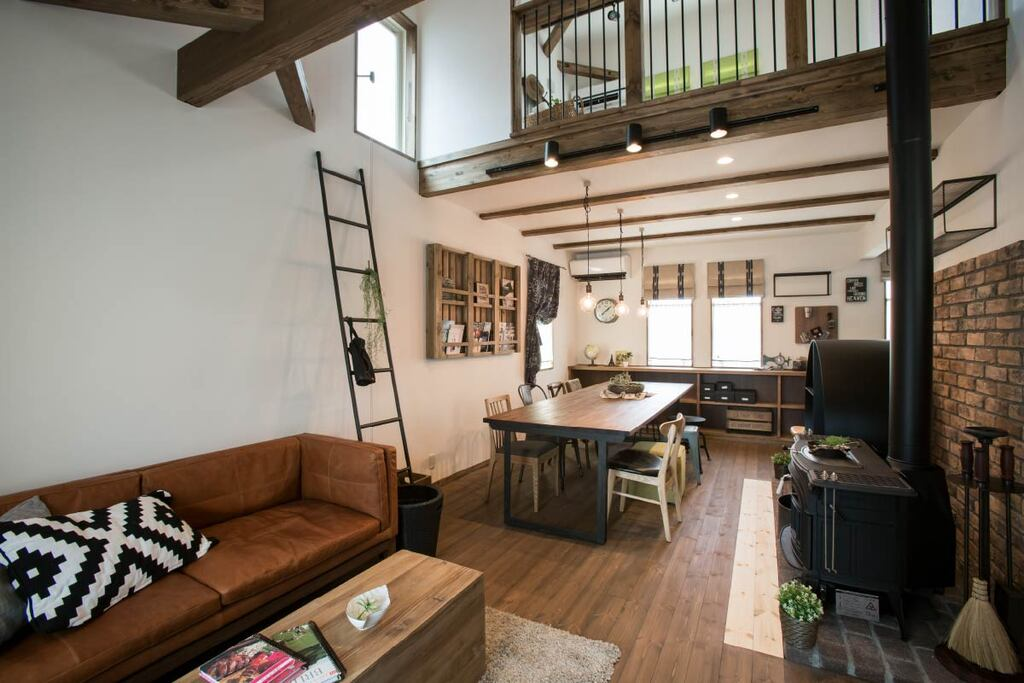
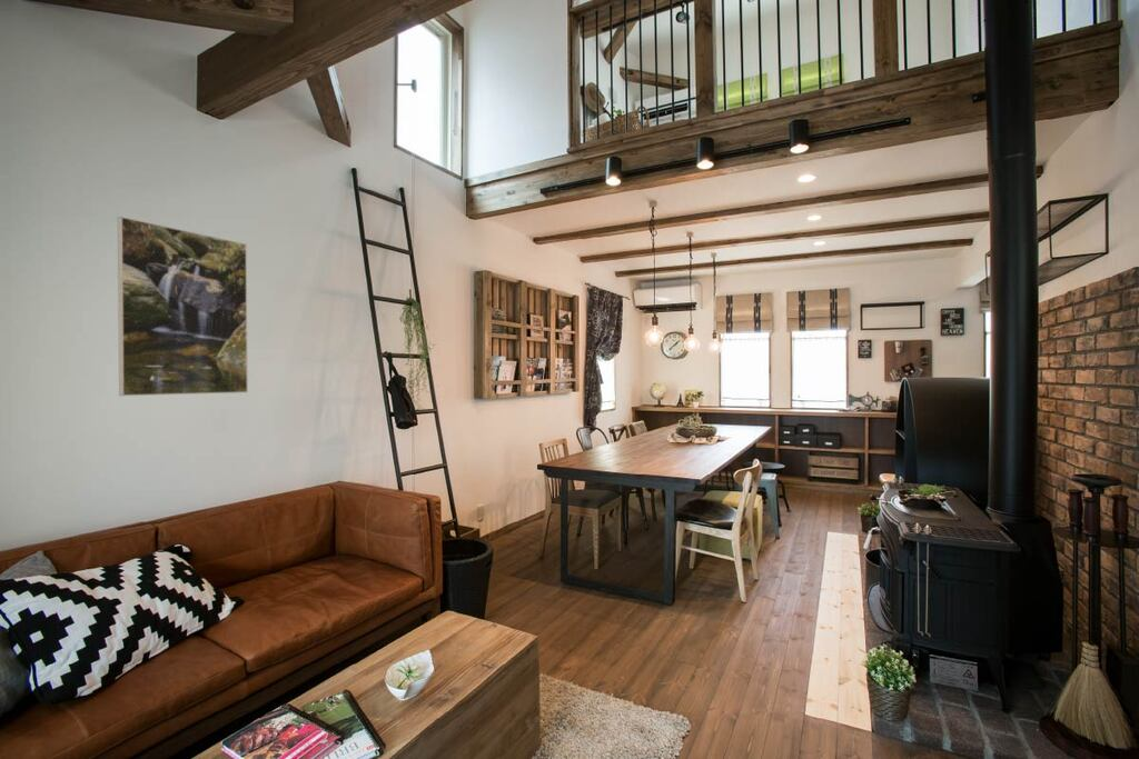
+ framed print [117,216,249,397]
